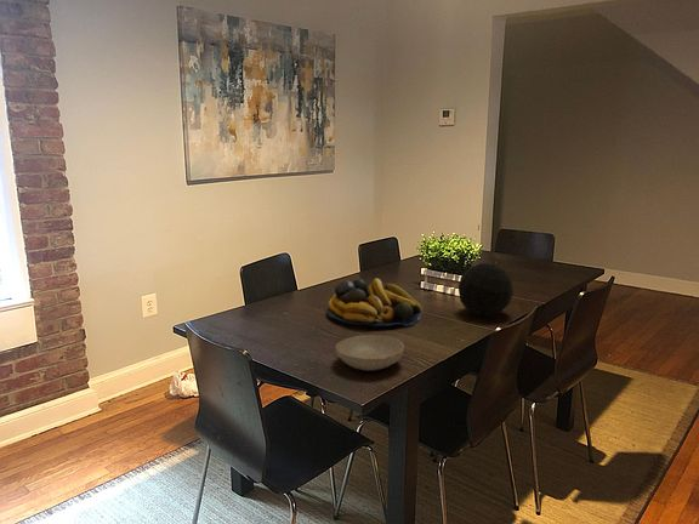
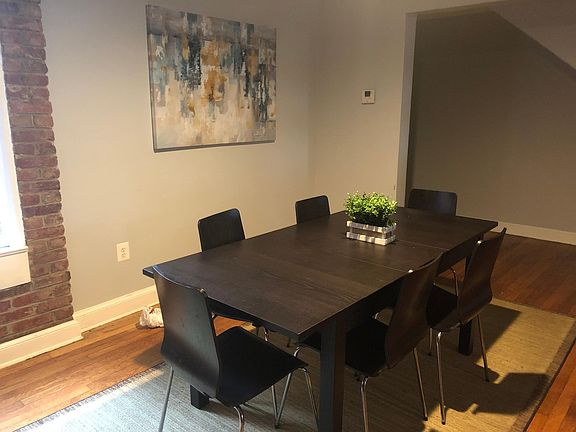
- fruit bowl [325,278,424,328]
- bowl [335,335,405,372]
- decorative orb [458,262,515,318]
